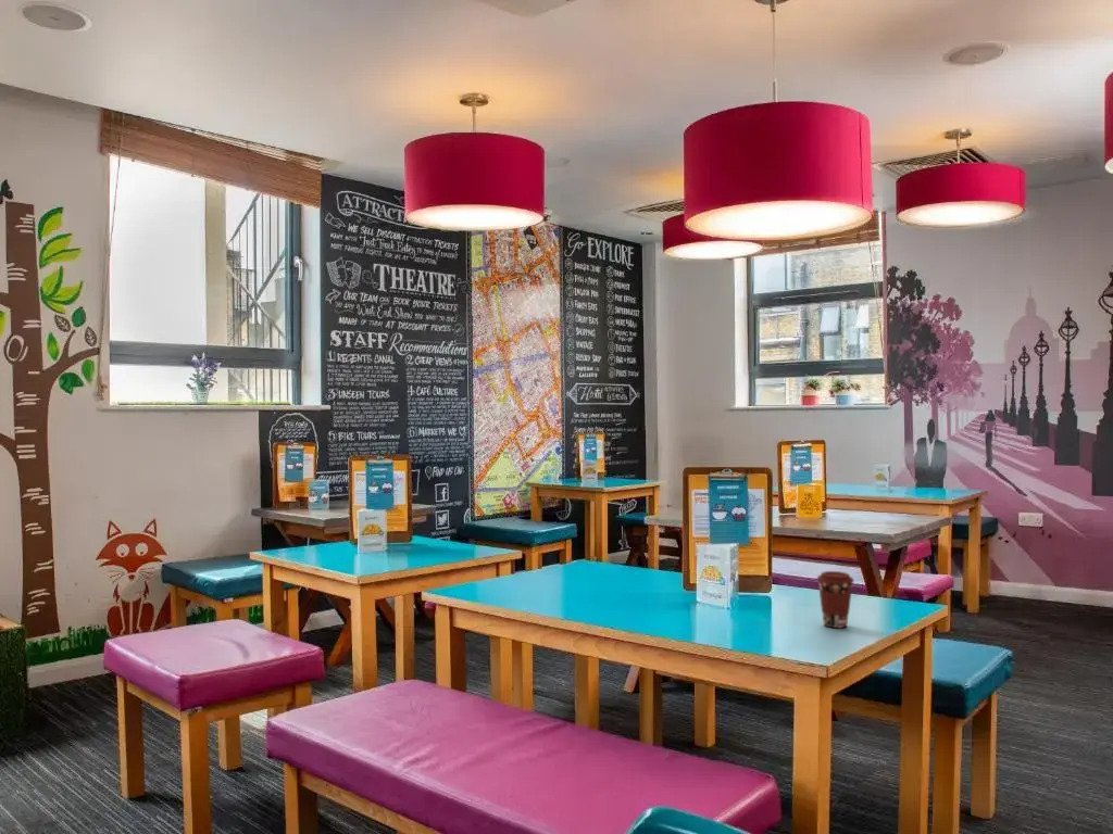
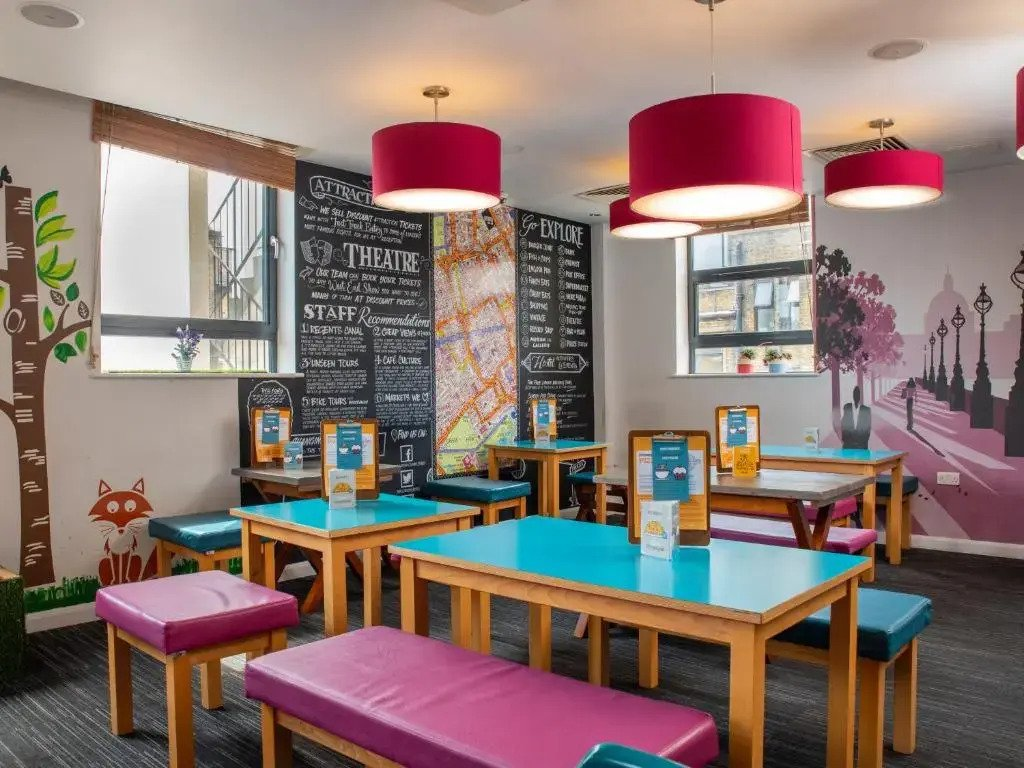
- coffee cup [815,570,855,629]
